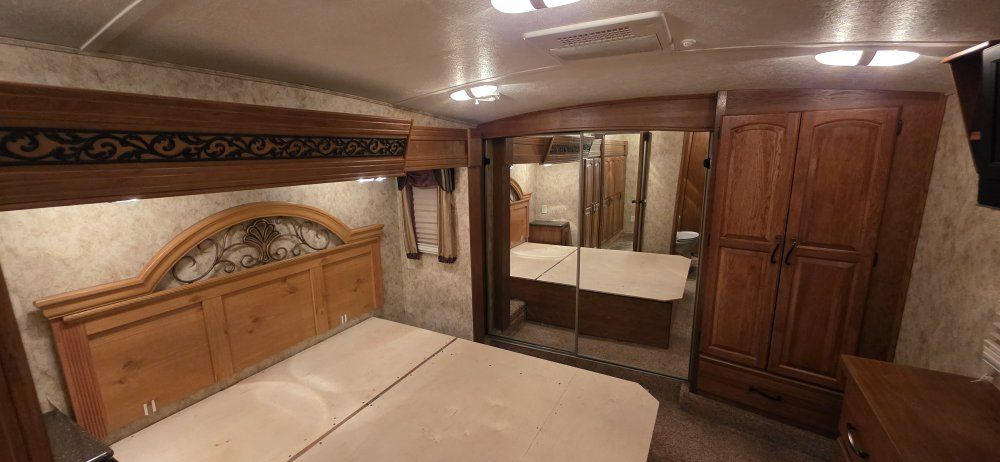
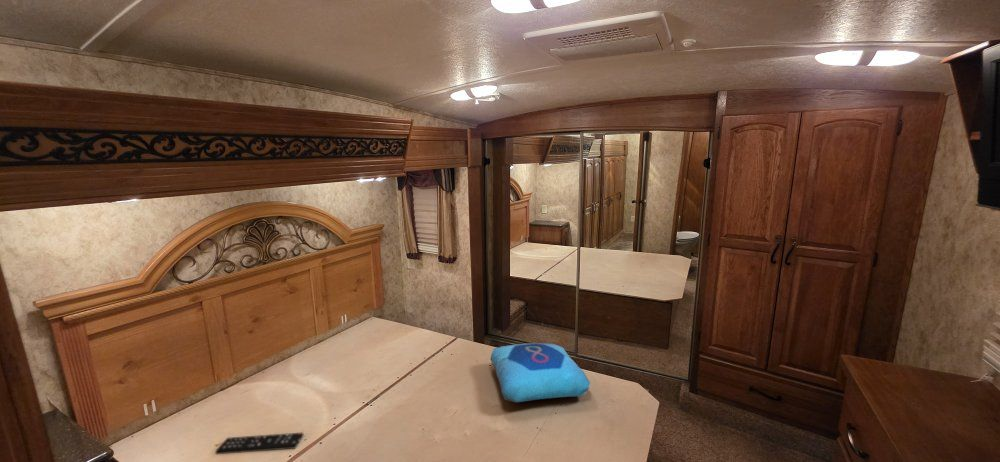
+ cushion [489,342,591,403]
+ remote control [214,431,305,455]
